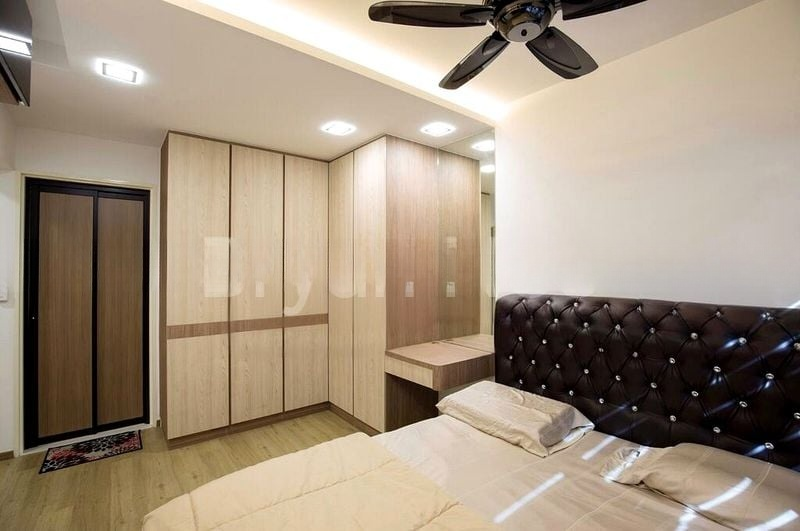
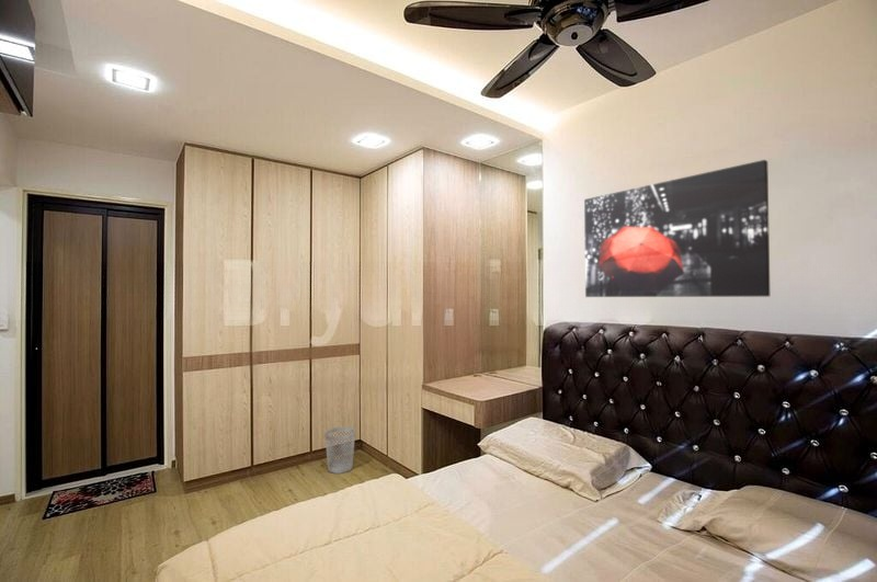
+ wall art [583,159,771,298]
+ wastebasket [323,426,356,475]
